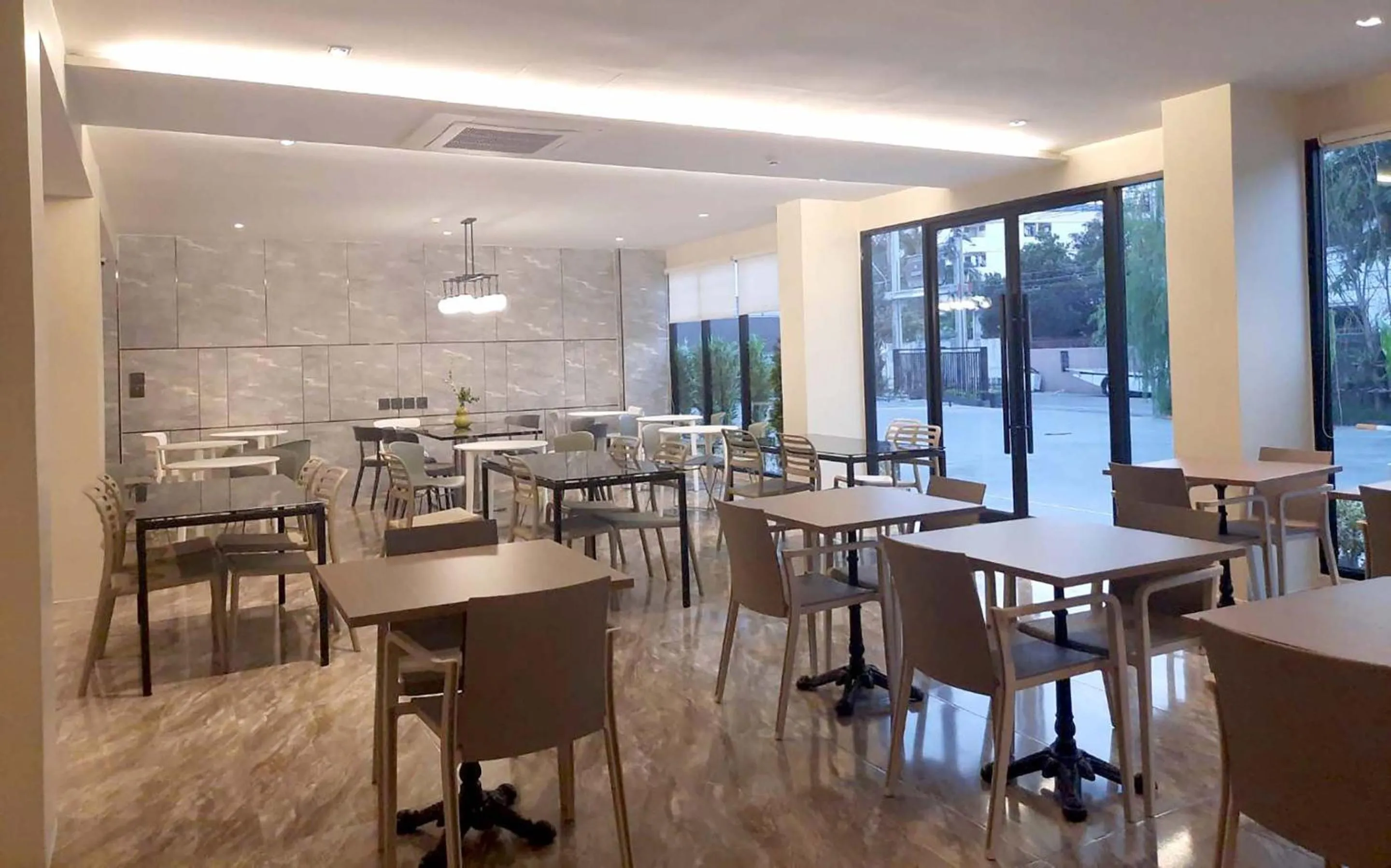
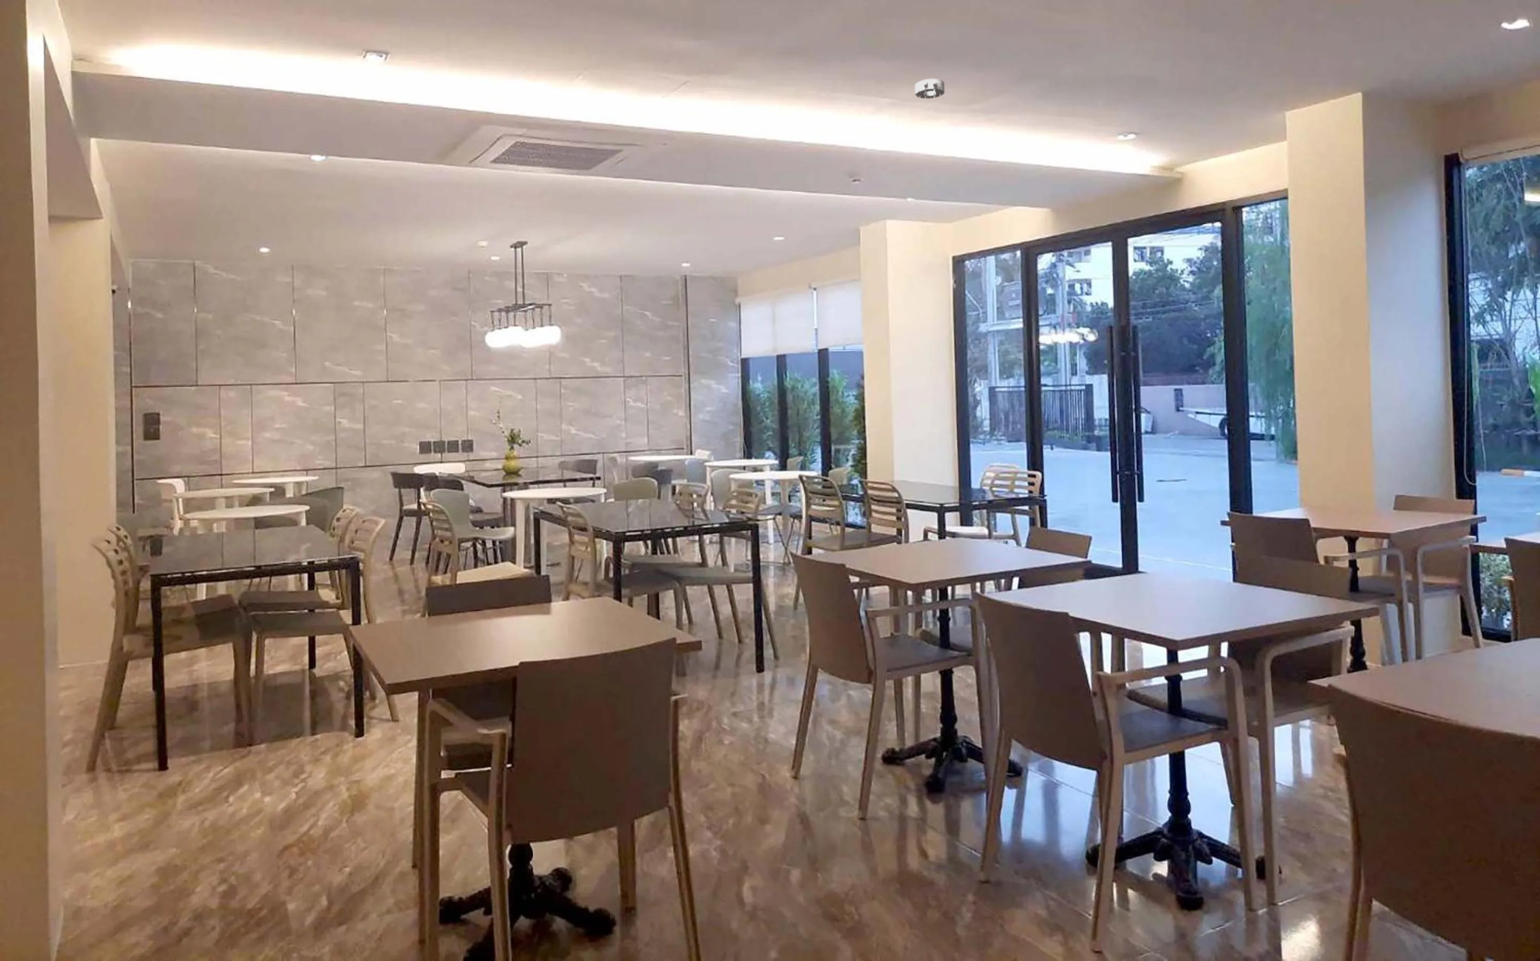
+ smoke detector [914,79,944,99]
